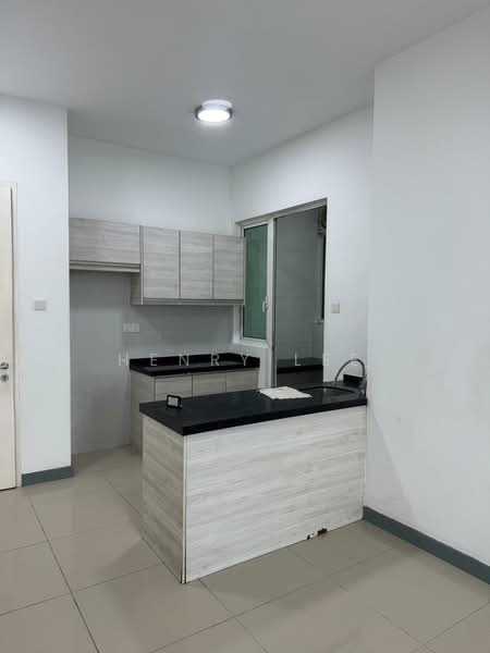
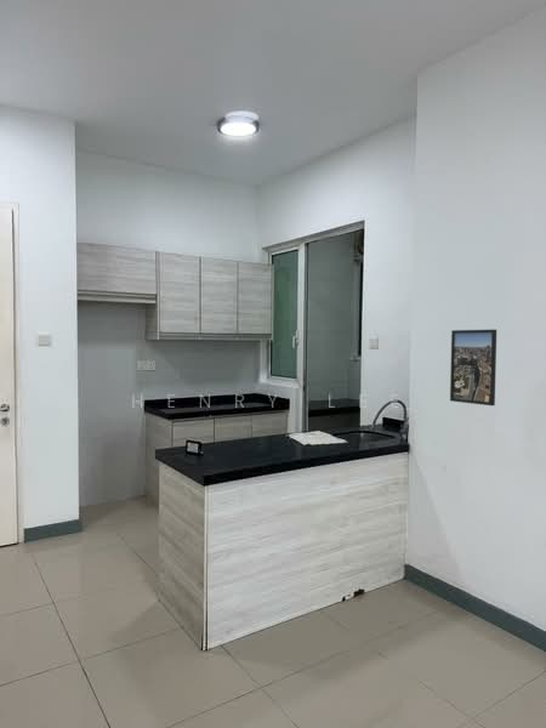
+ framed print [449,329,497,406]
